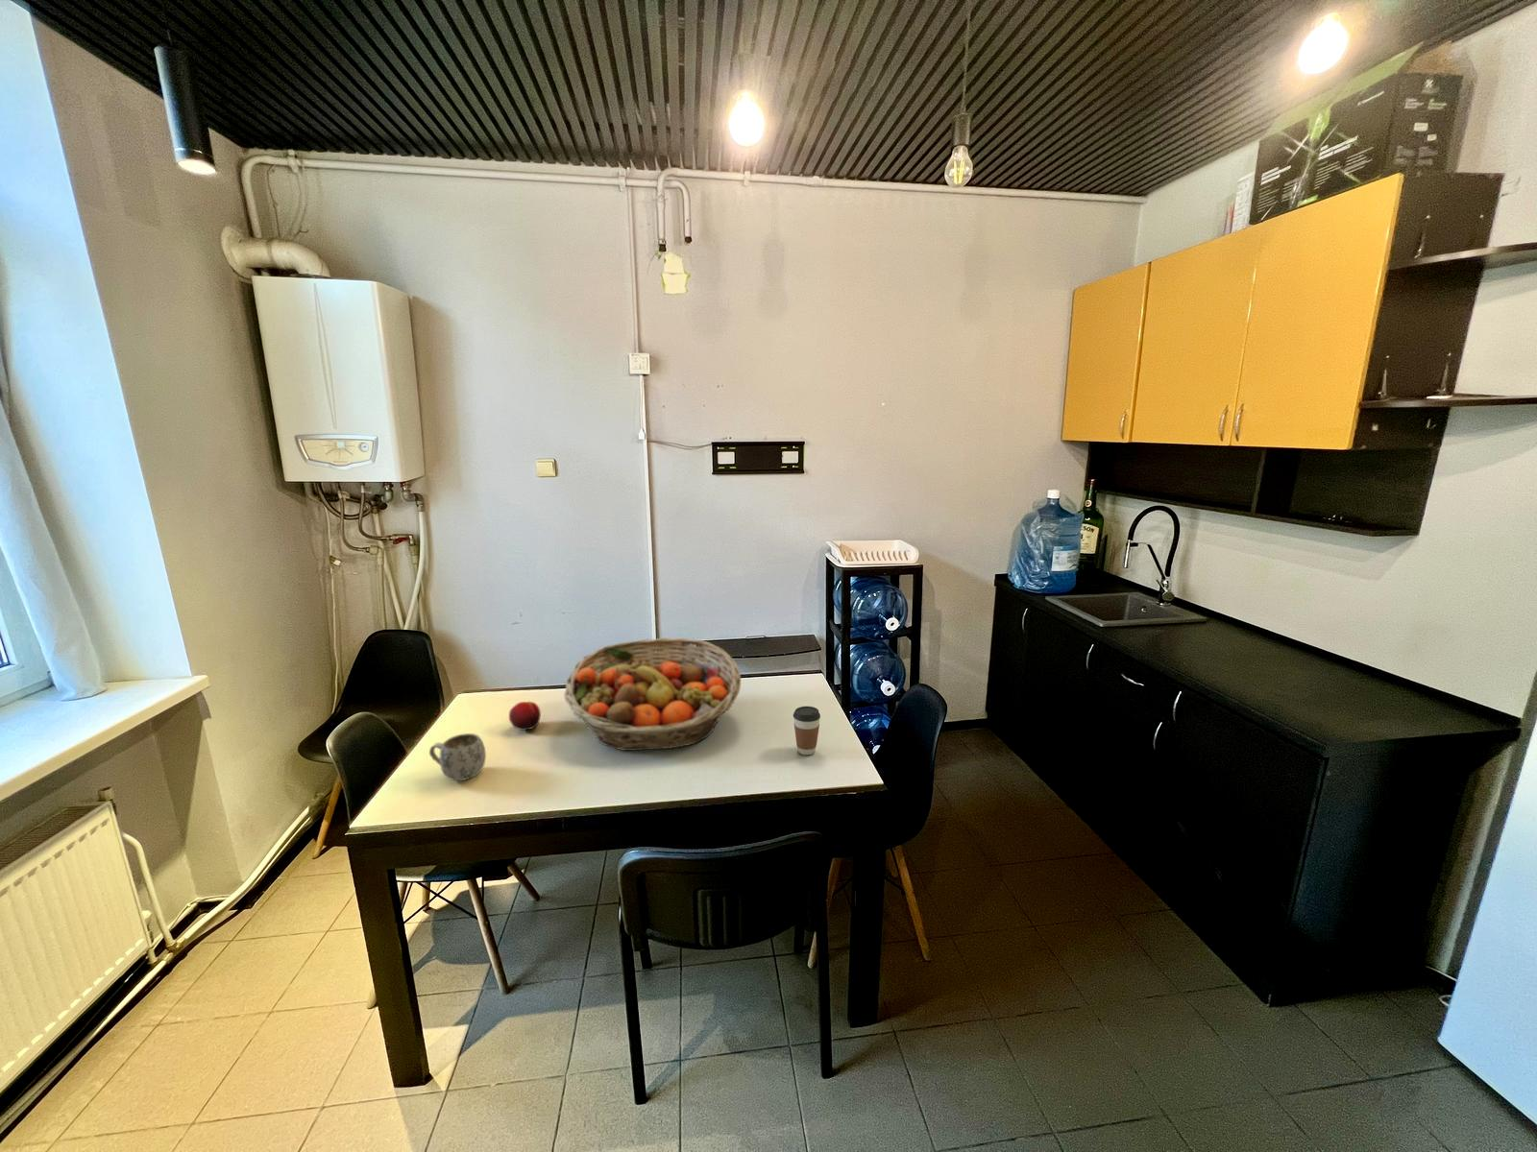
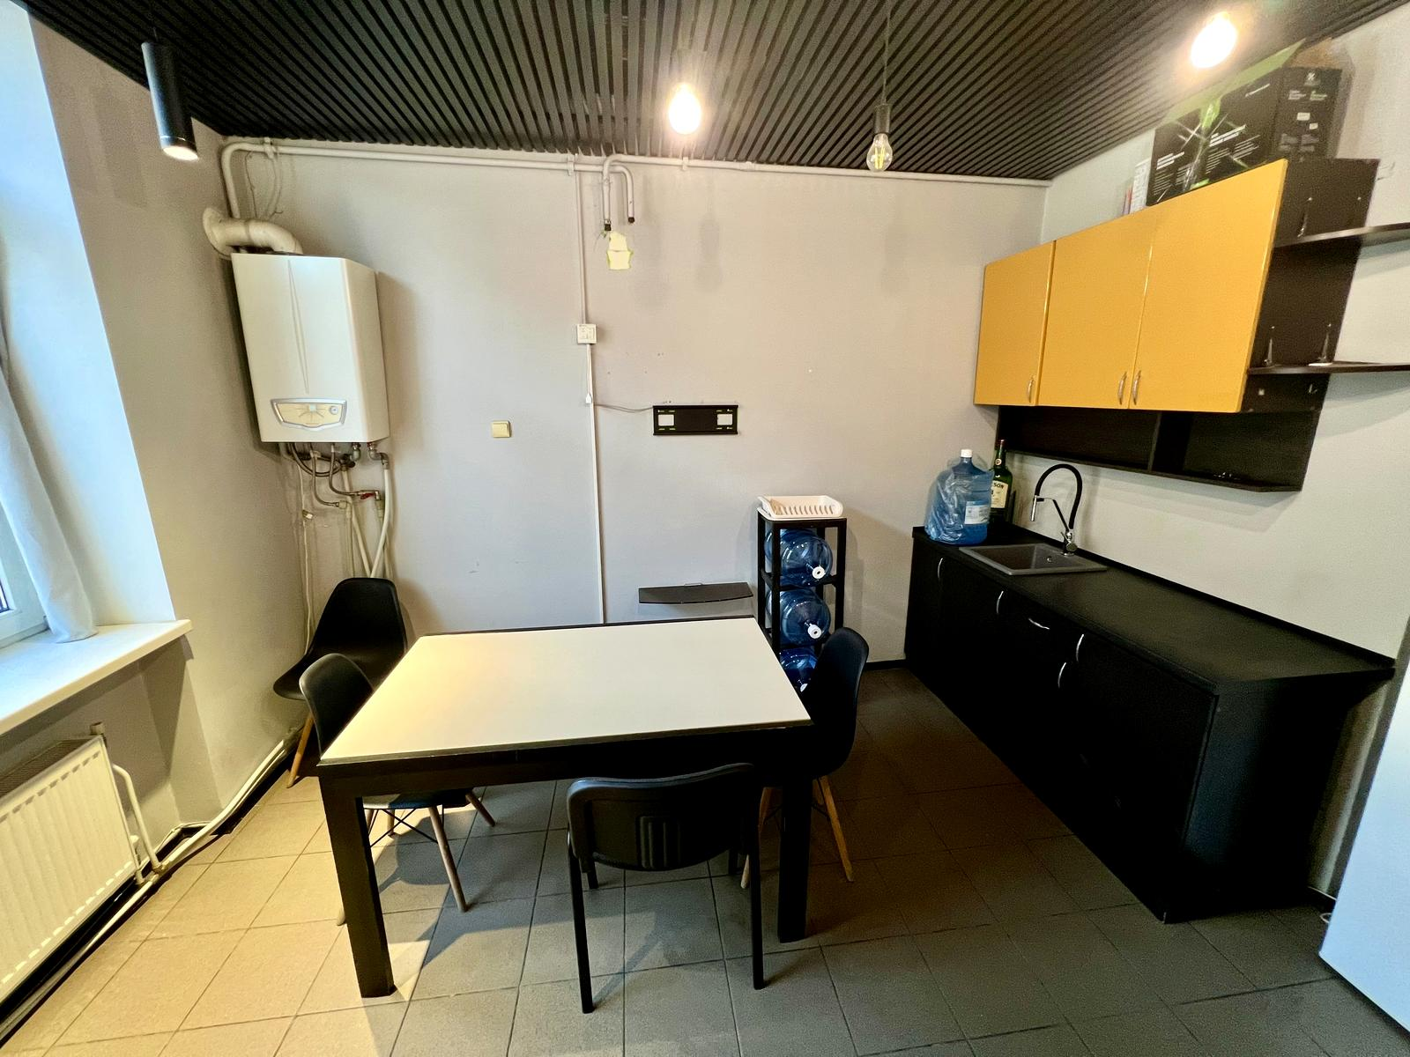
- coffee cup [793,705,822,755]
- mug [428,732,487,782]
- fruit [508,701,542,732]
- fruit basket [563,637,742,751]
